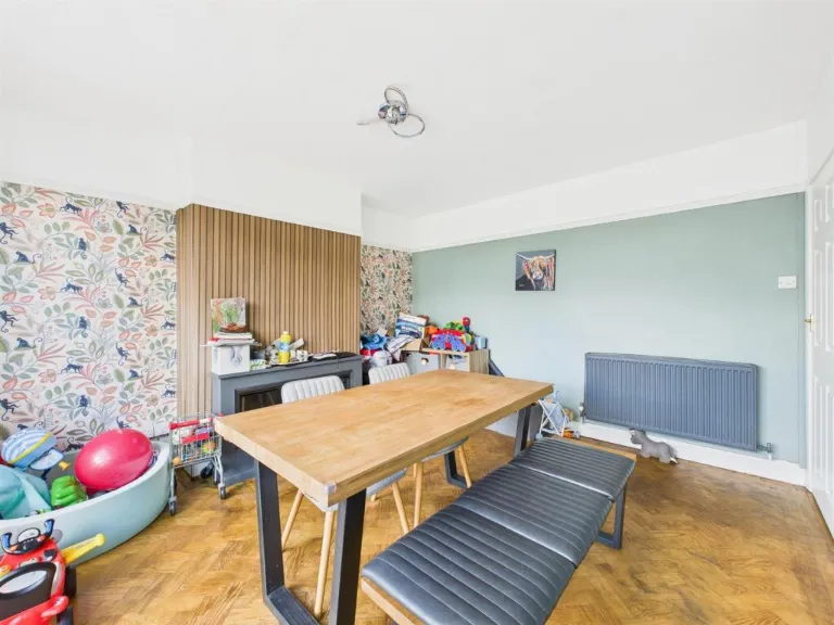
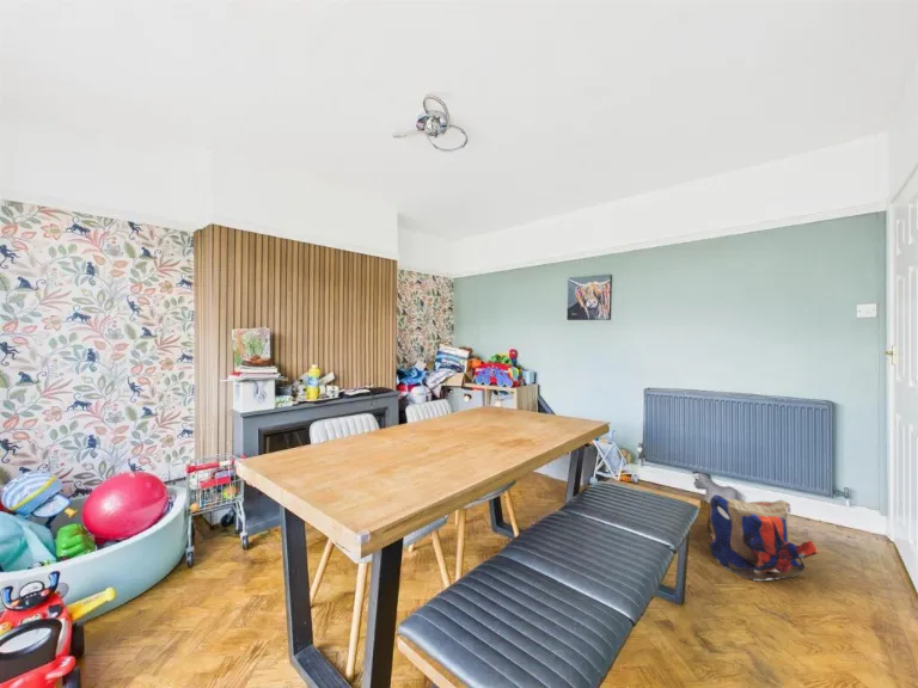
+ backpack [705,493,819,582]
